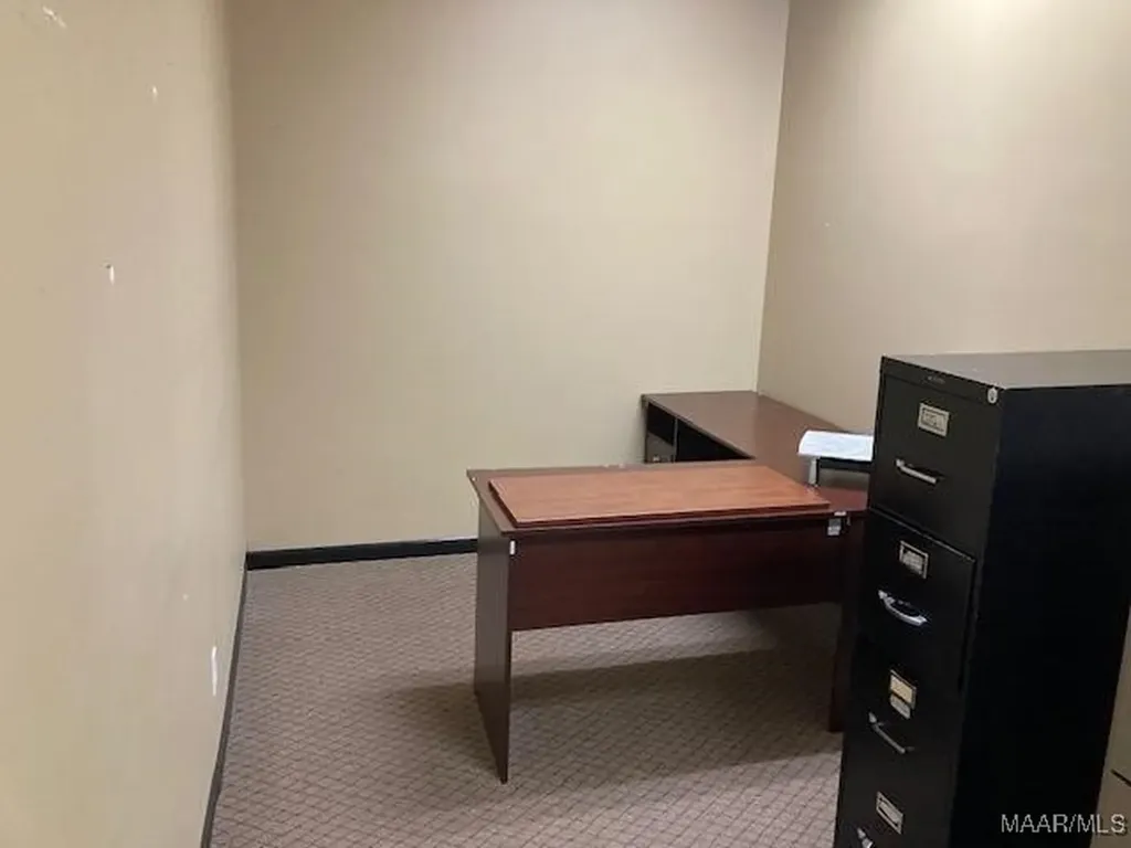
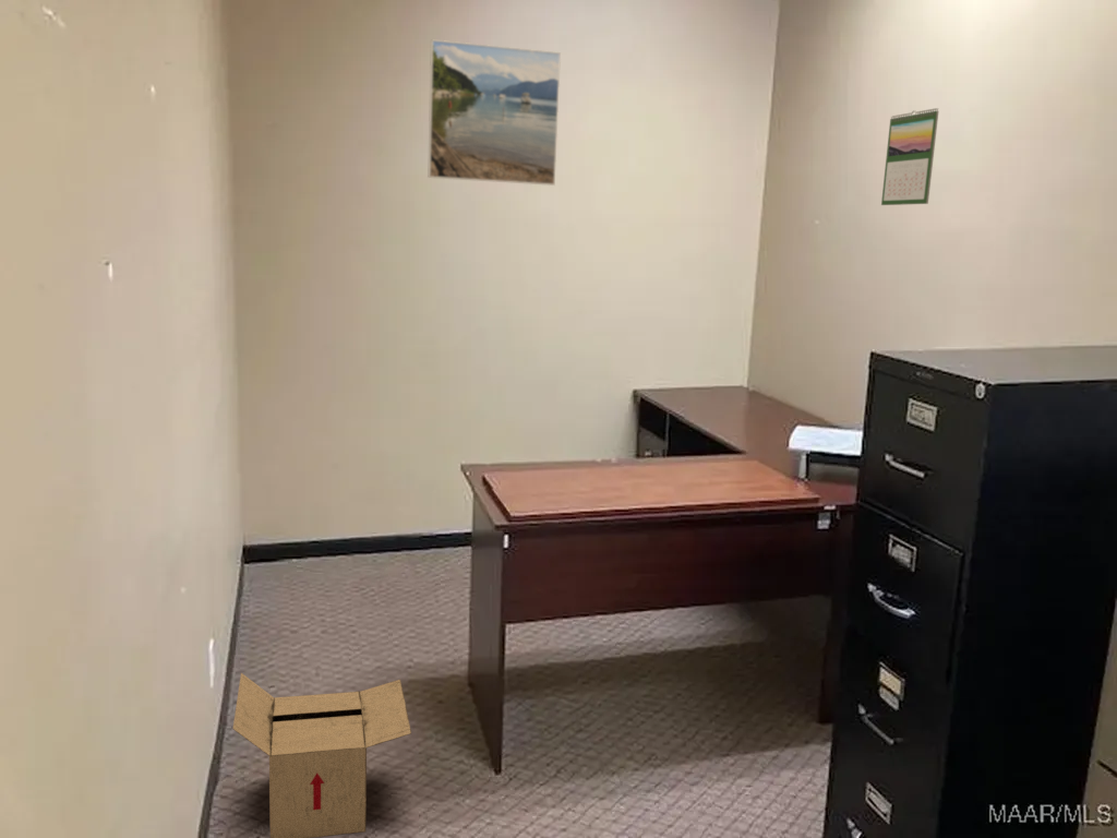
+ cardboard box [232,672,412,838]
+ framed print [427,38,562,187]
+ calendar [880,107,939,206]
